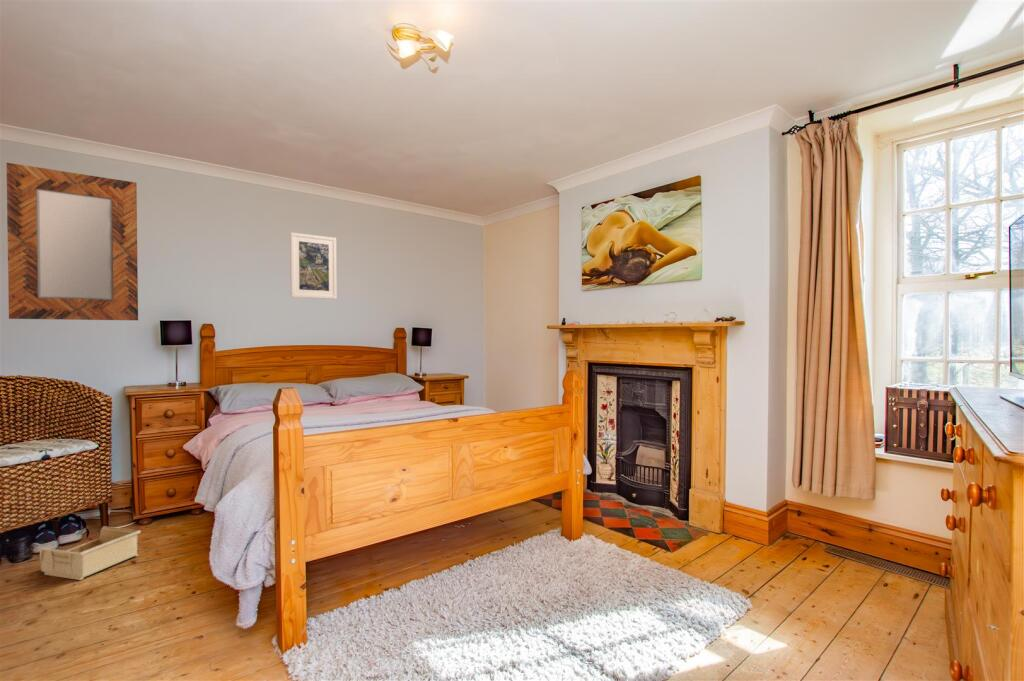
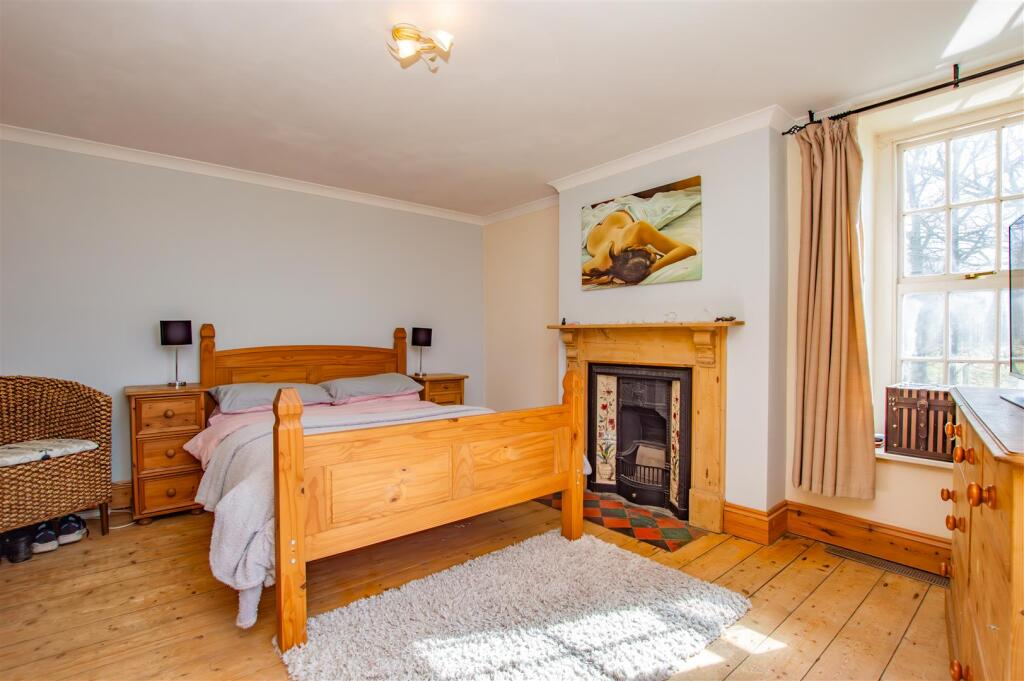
- storage bin [39,525,142,581]
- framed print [289,232,338,300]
- home mirror [6,162,139,321]
